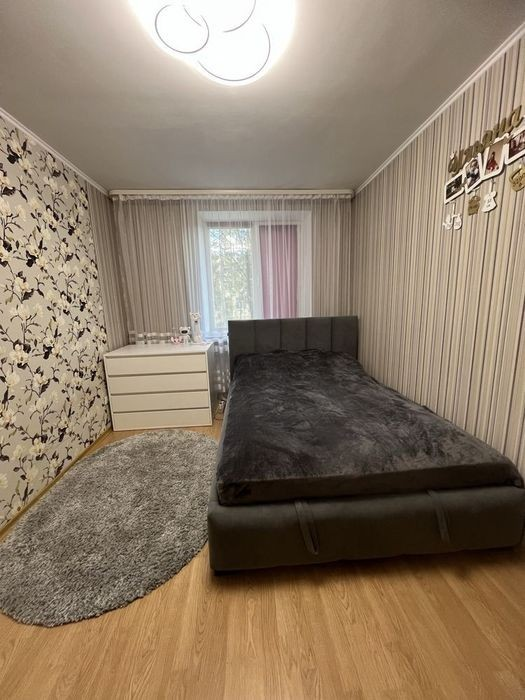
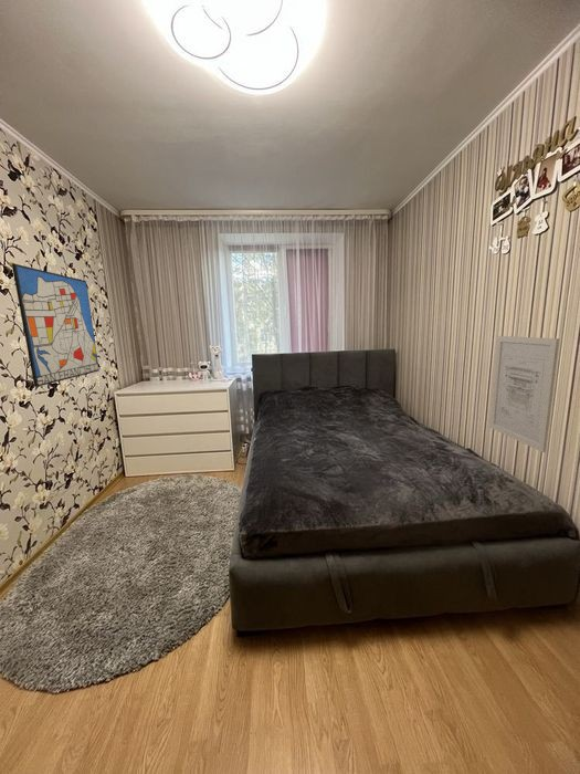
+ wall art [488,335,560,453]
+ wall art [11,262,101,388]
